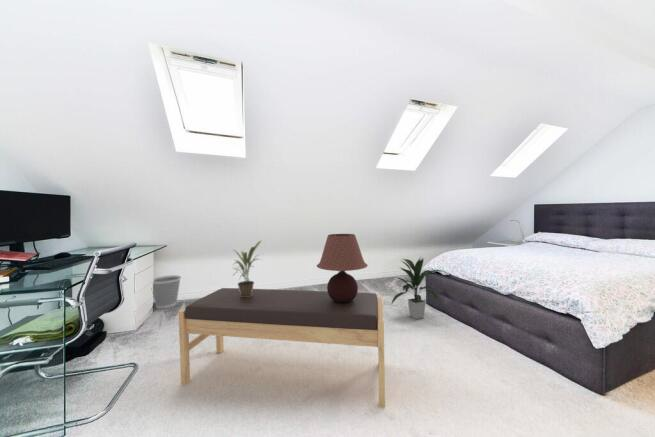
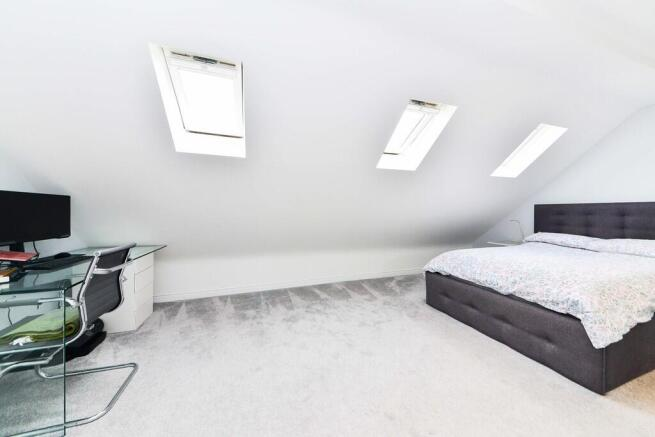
- potted plant [231,240,267,297]
- indoor plant [390,256,442,320]
- wastebasket [152,274,182,309]
- table lamp [316,233,369,302]
- bench [178,287,386,408]
